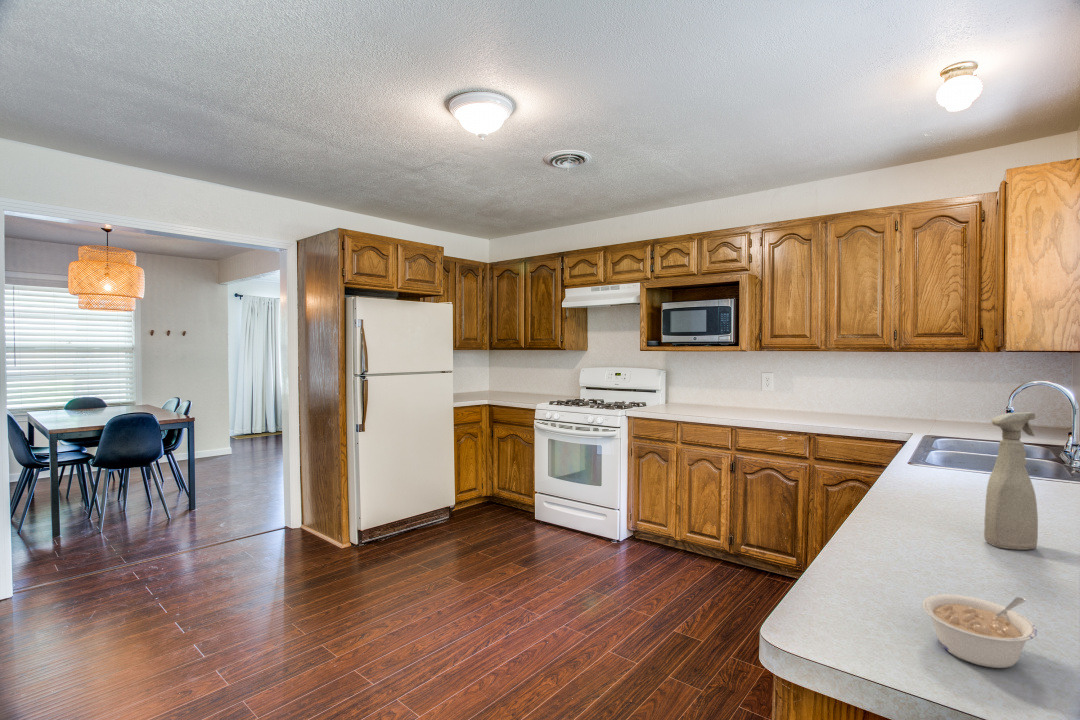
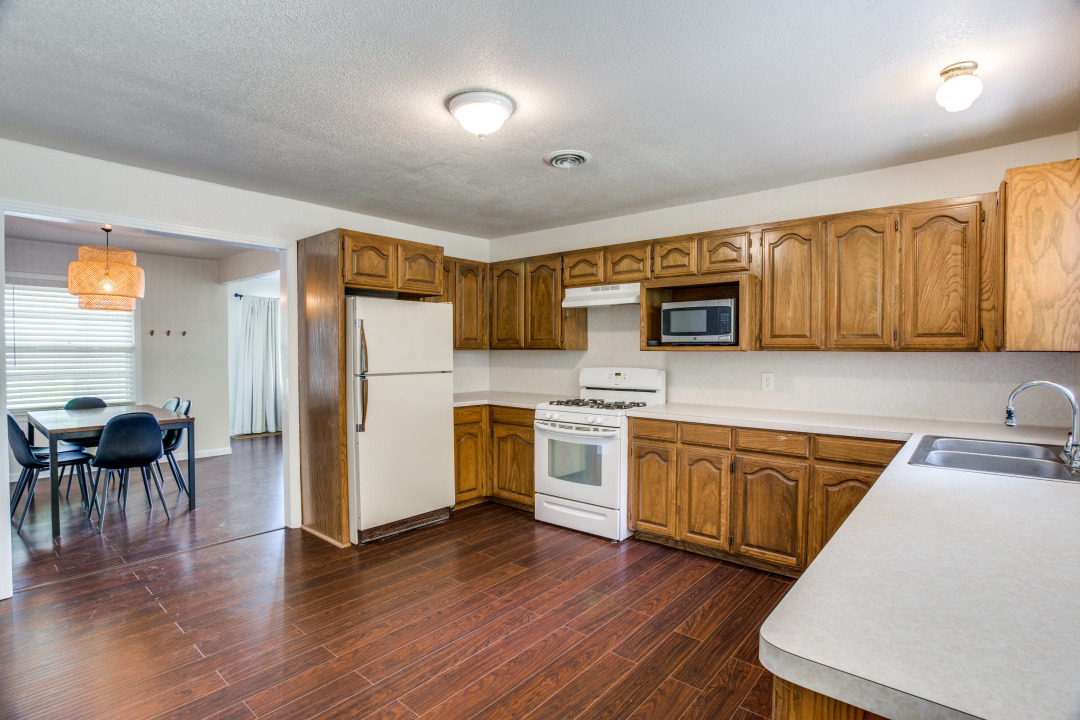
- spray bottle [983,411,1039,551]
- legume [921,593,1038,669]
